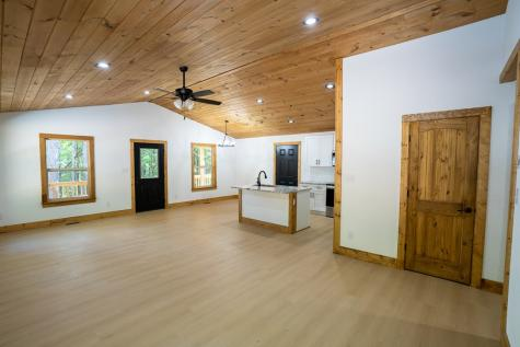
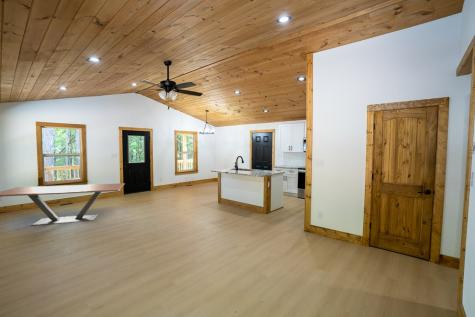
+ dining table [0,182,126,226]
